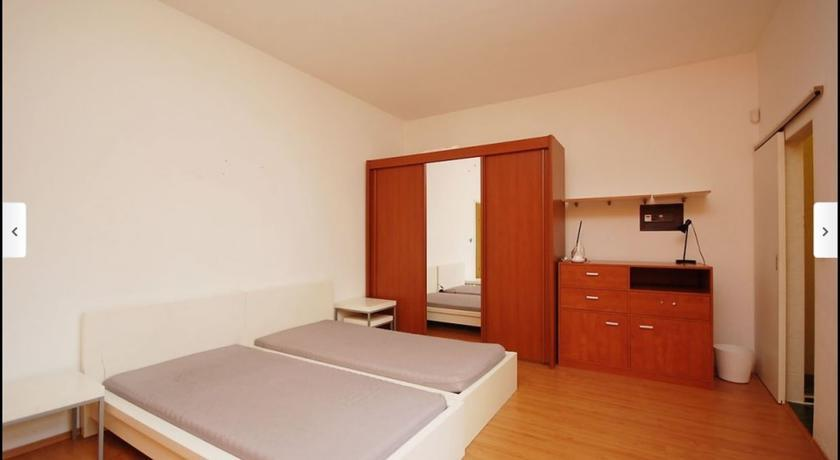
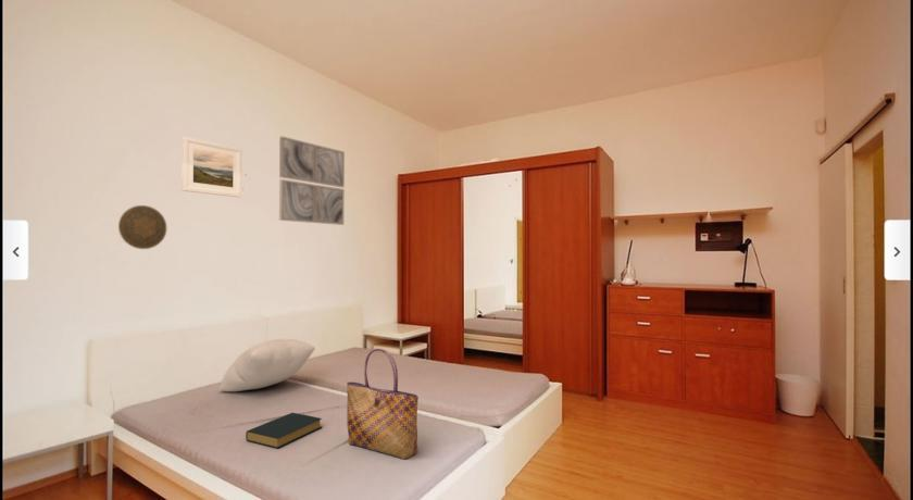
+ tote bag [346,348,420,460]
+ wall art [278,135,346,226]
+ hardback book [245,412,323,449]
+ decorative plate [117,204,167,250]
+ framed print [180,136,242,198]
+ pillow [217,338,316,392]
